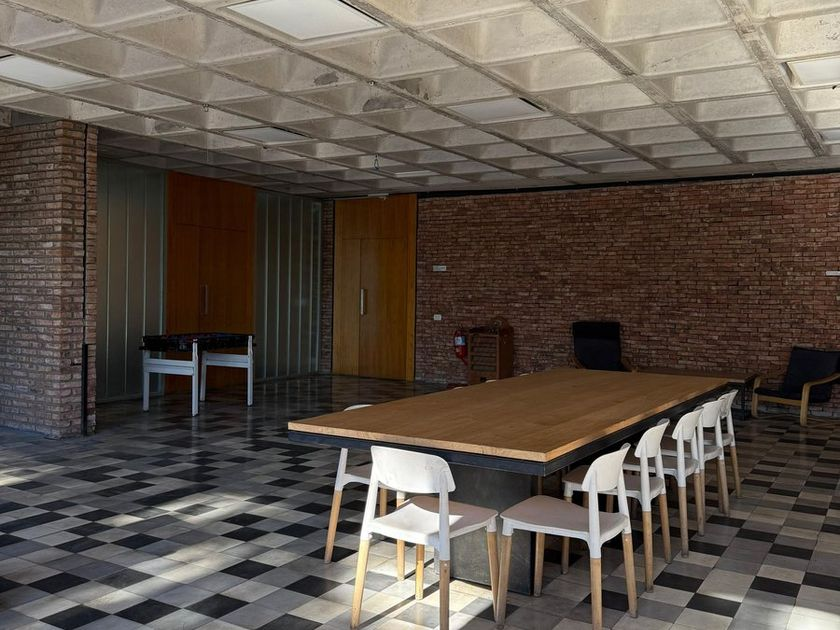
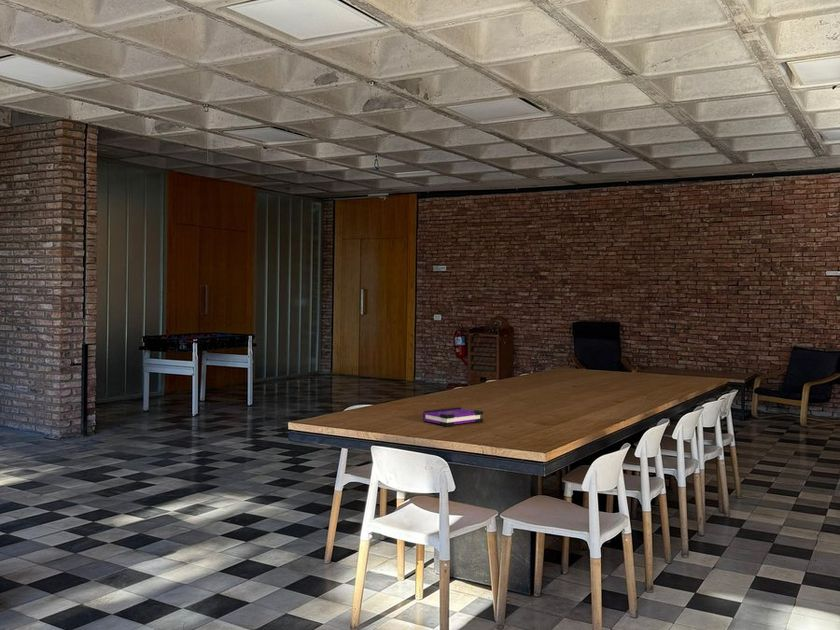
+ board game [422,406,484,427]
